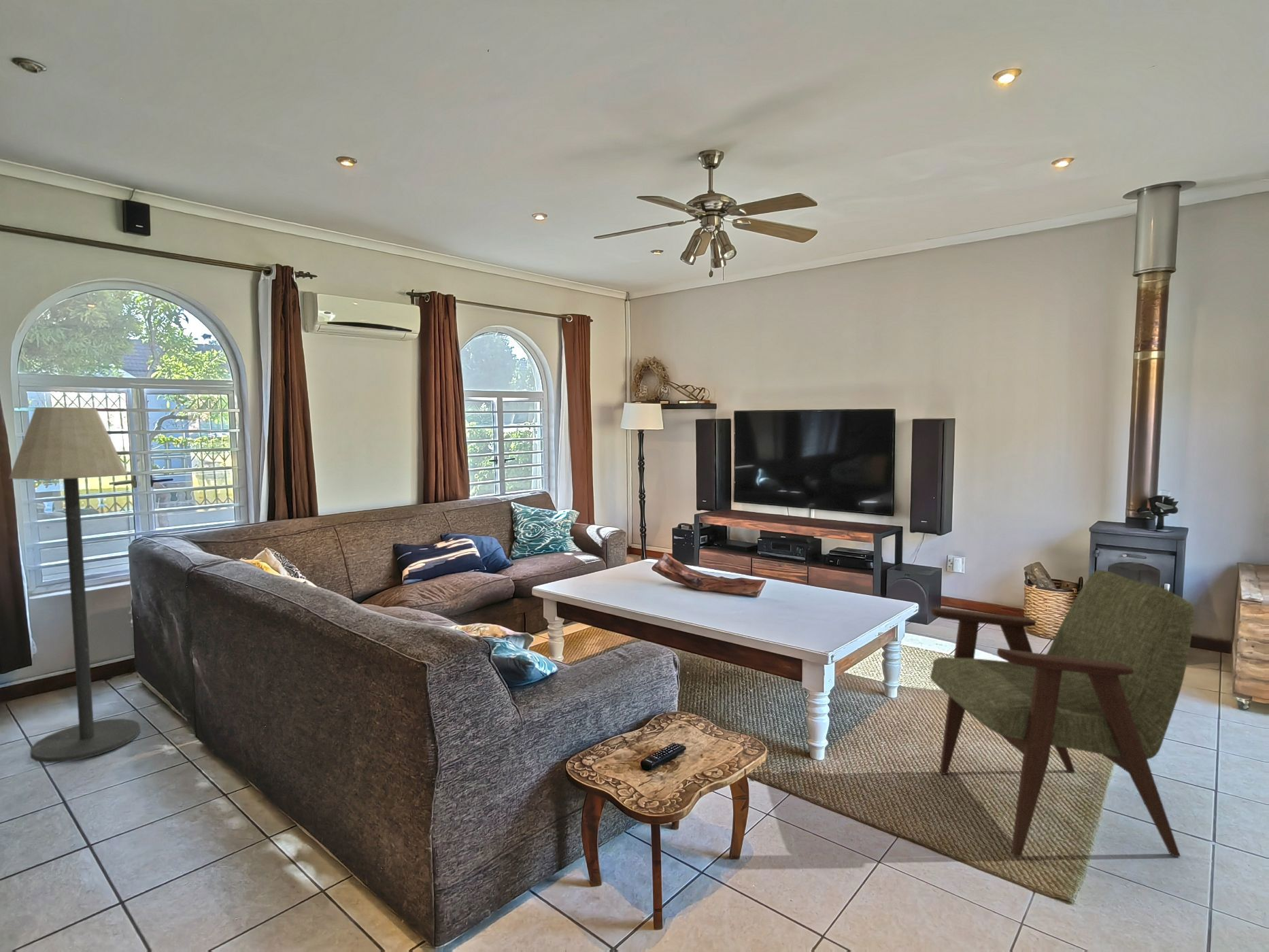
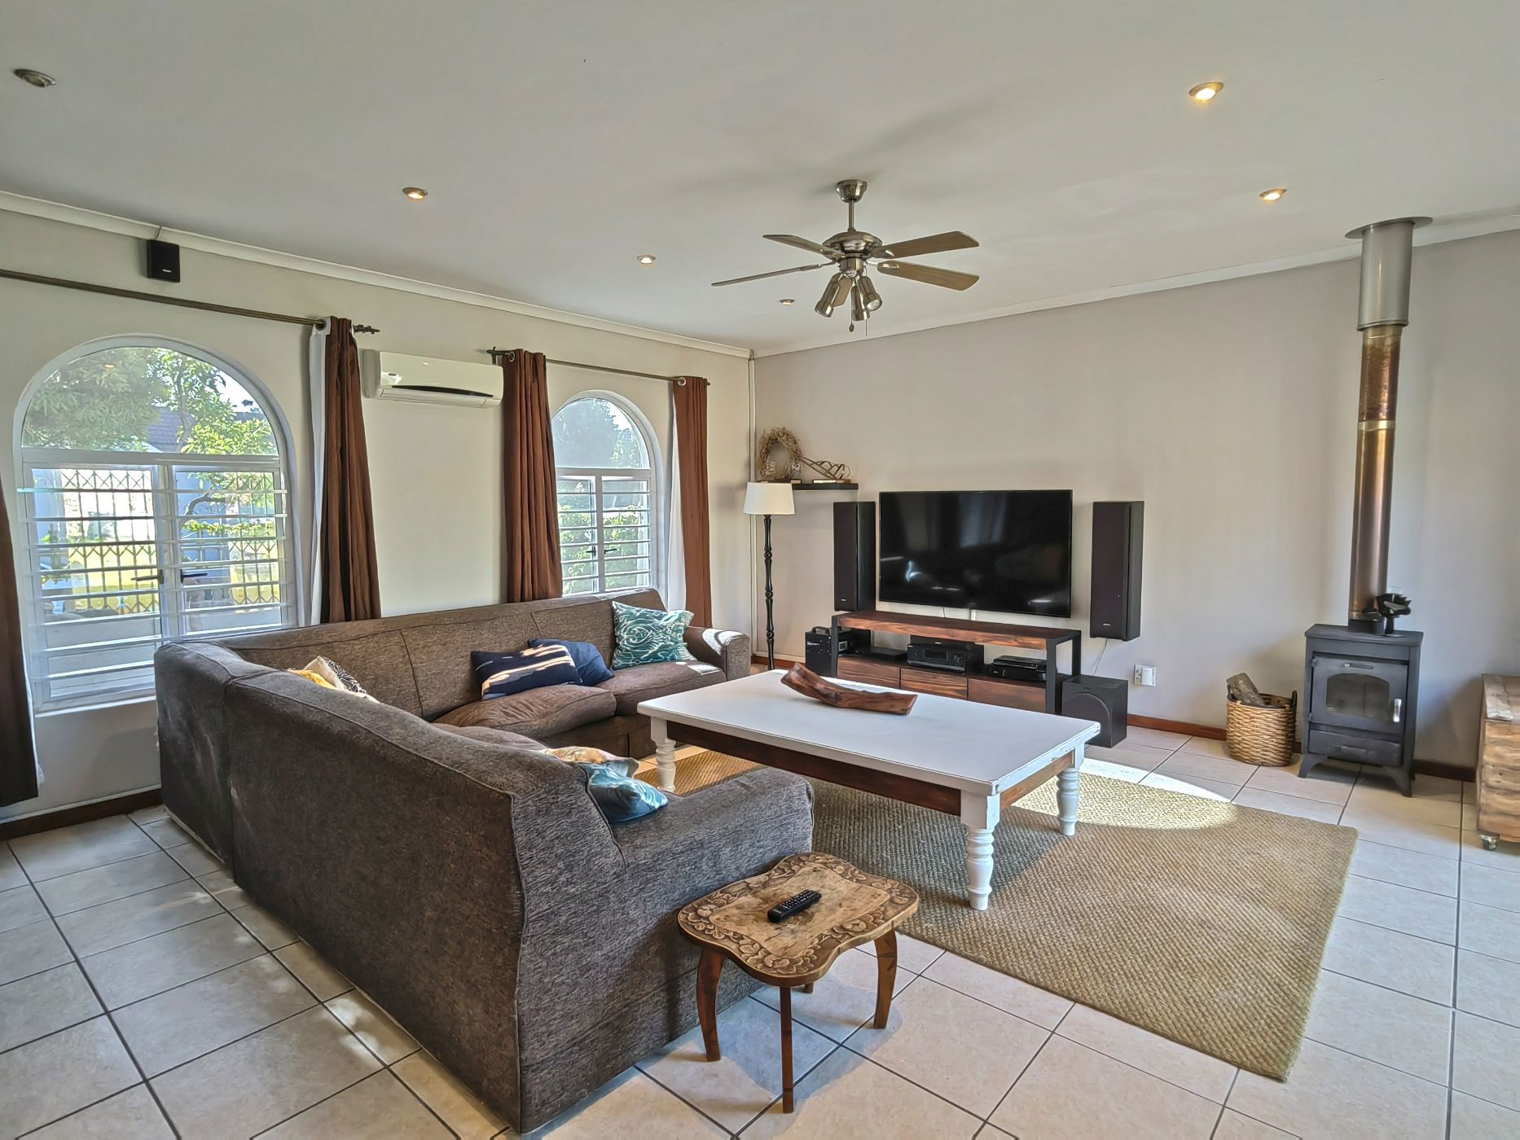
- floor lamp [8,407,141,764]
- armchair [930,569,1195,857]
